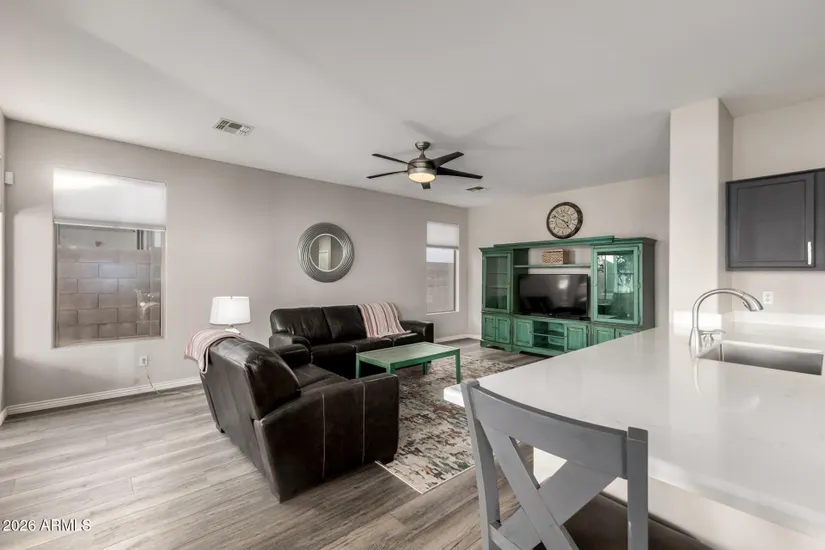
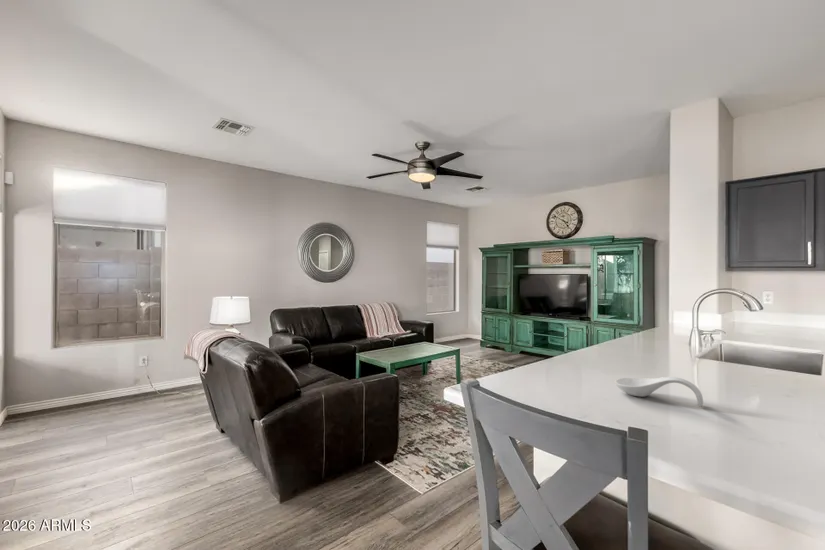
+ spoon rest [614,376,704,408]
